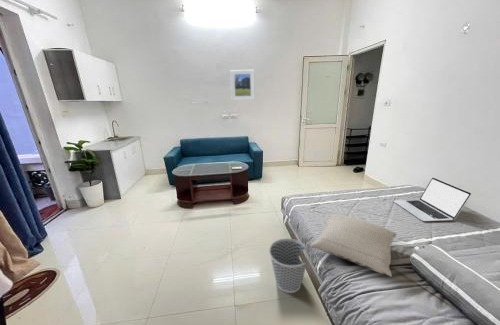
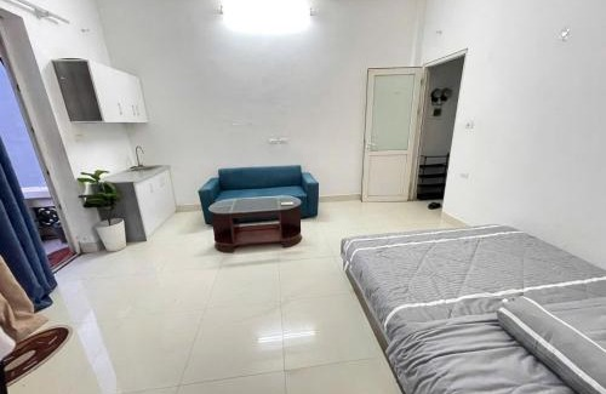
- pillow [309,213,398,278]
- wastebasket [268,237,308,294]
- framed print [229,69,256,101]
- laptop [393,177,472,222]
